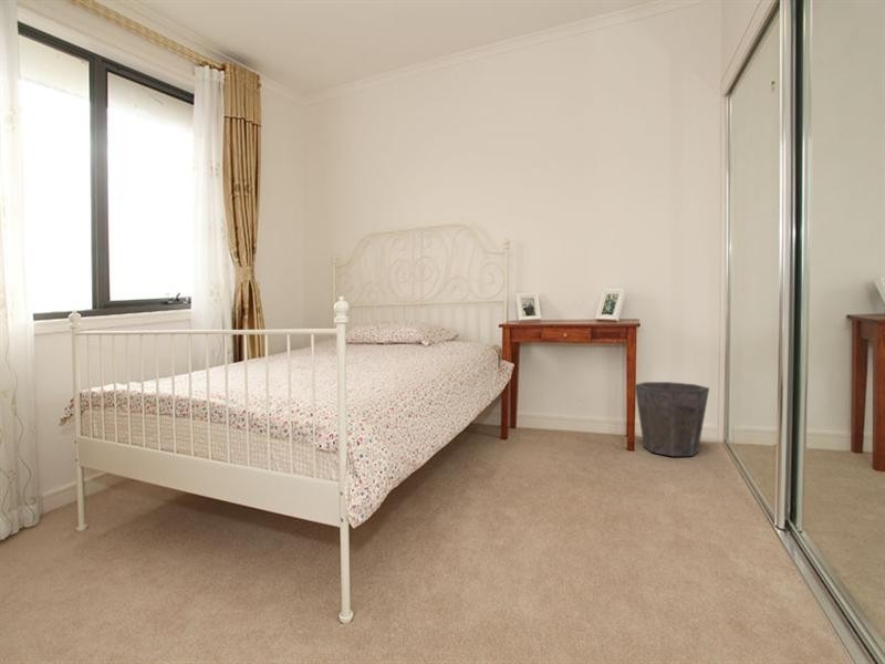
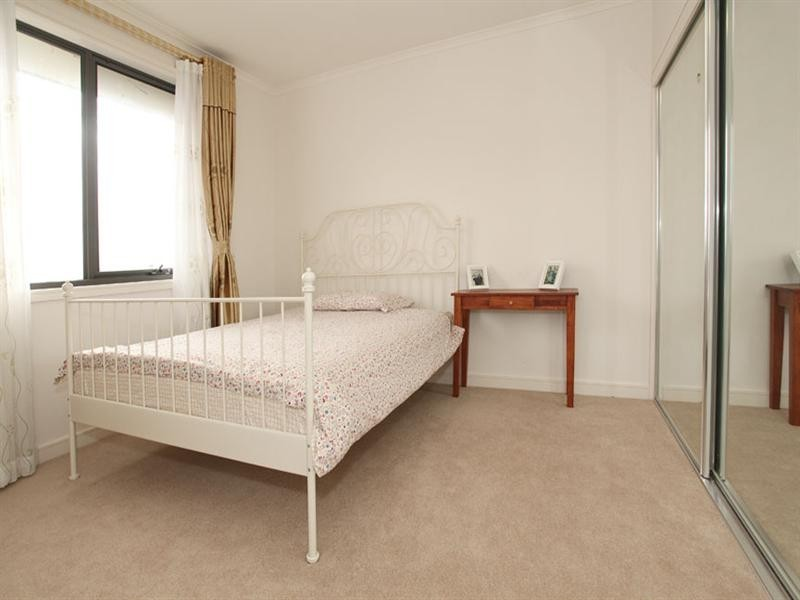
- waste bin [634,381,710,457]
